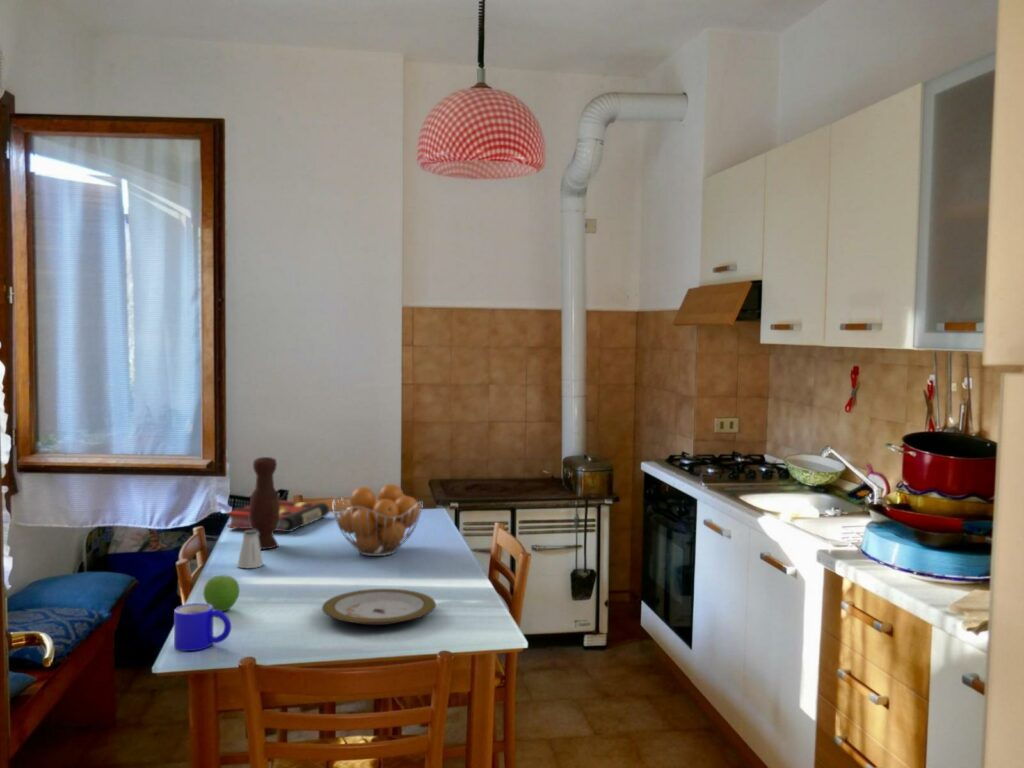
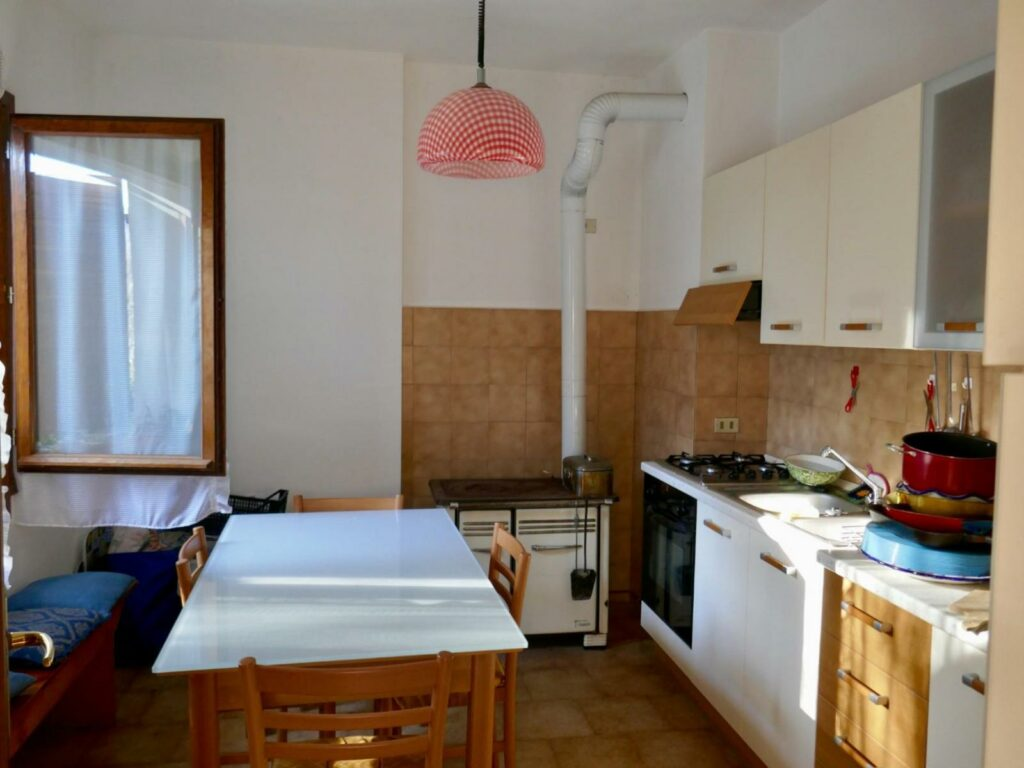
- plate [321,588,437,626]
- saltshaker [237,529,264,569]
- book [226,499,330,533]
- fruit [202,574,241,612]
- fruit basket [332,483,424,557]
- mug [173,602,232,652]
- vase [248,456,280,550]
